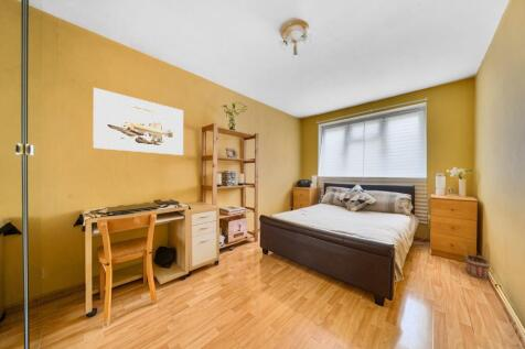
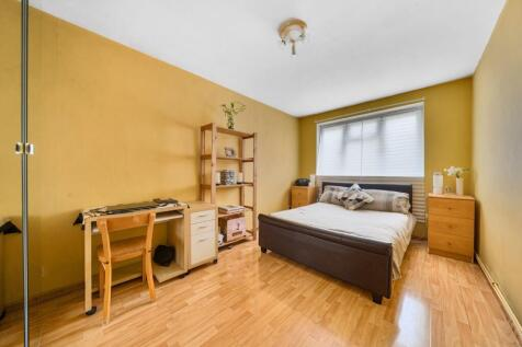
- basket [464,240,491,280]
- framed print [92,87,184,156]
